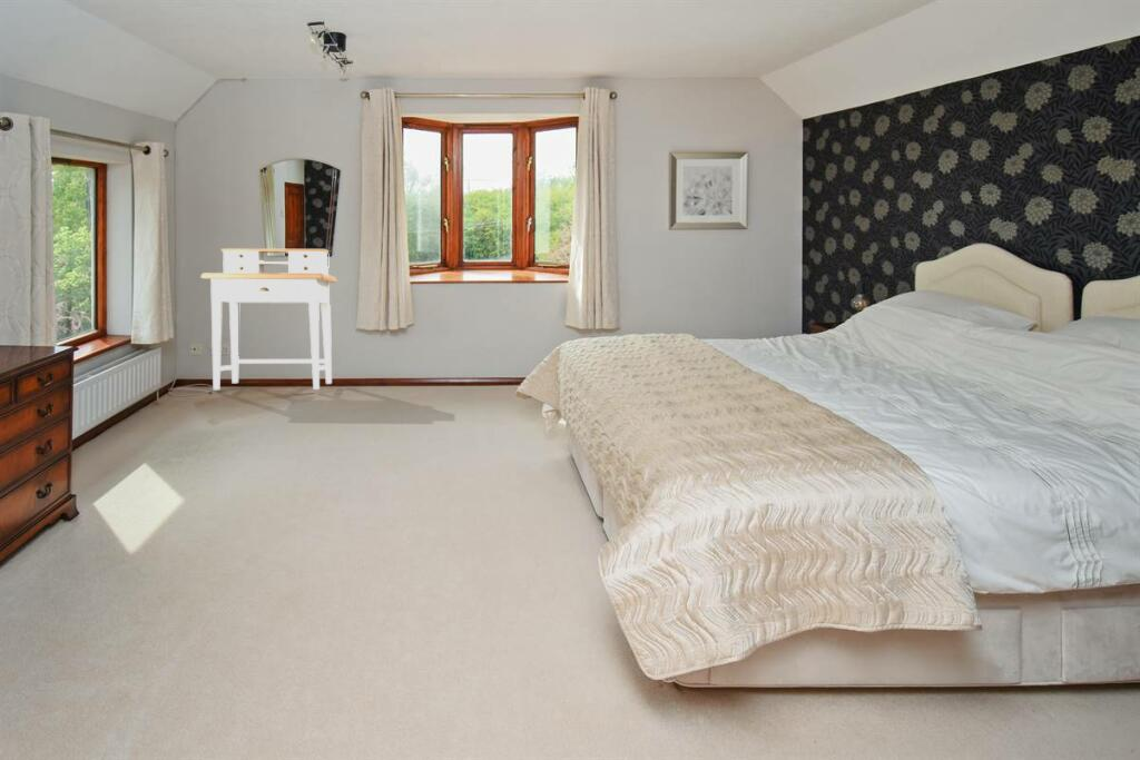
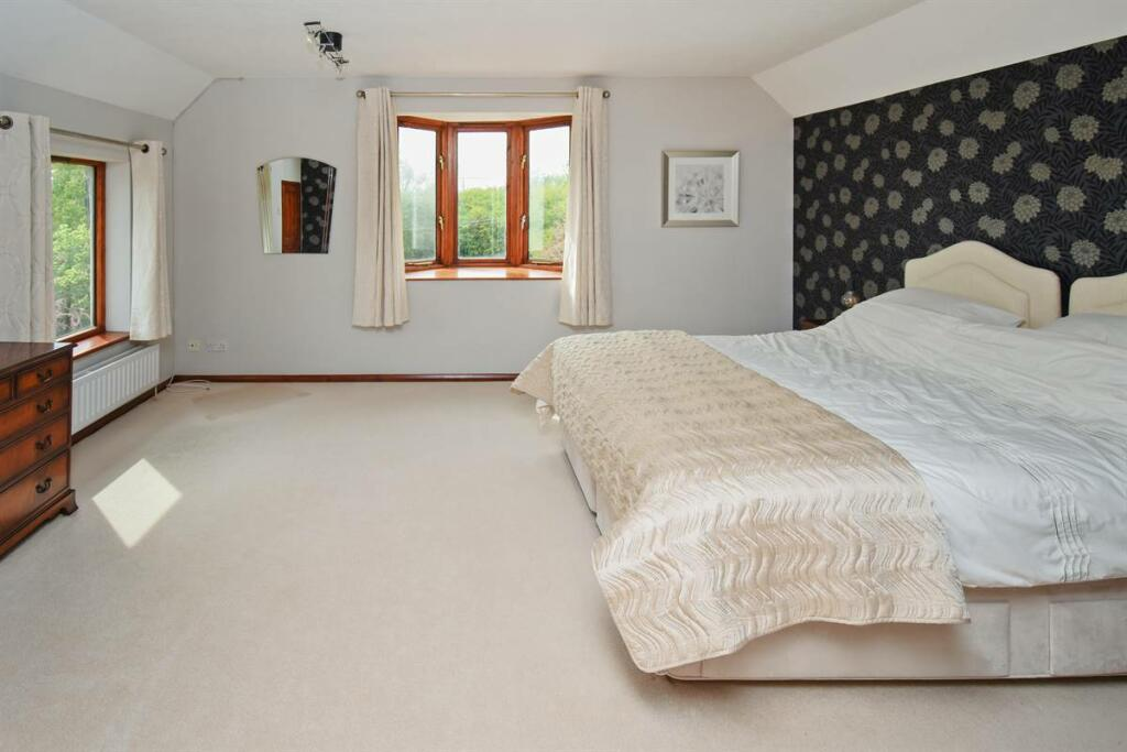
- desk [199,247,337,391]
